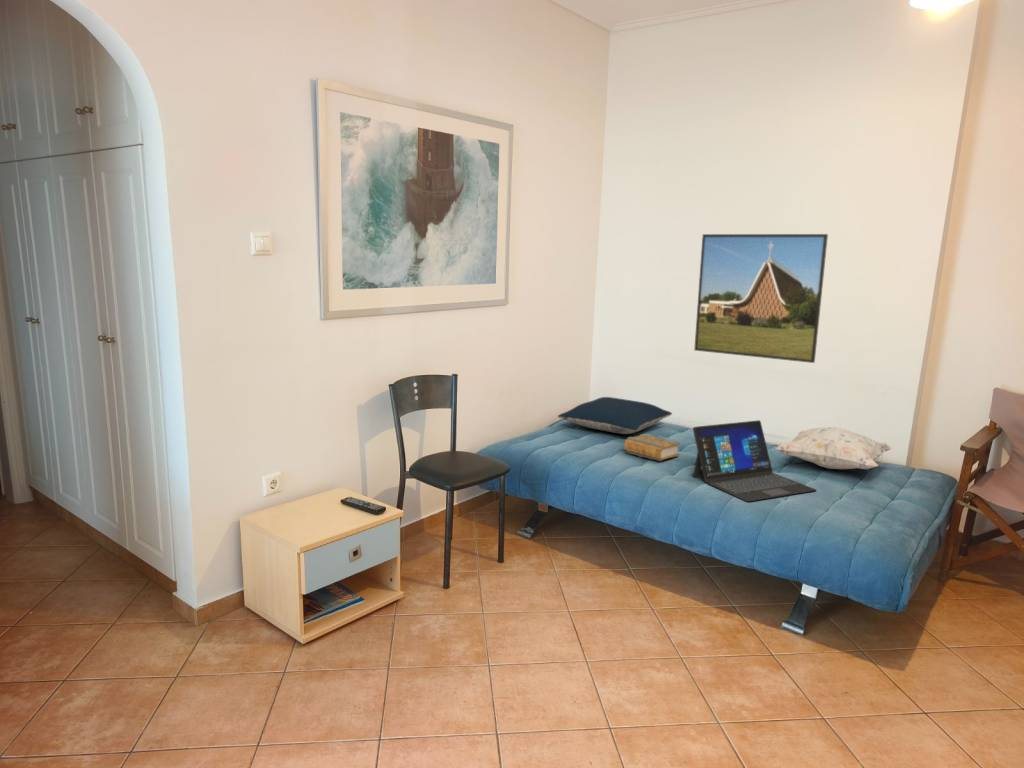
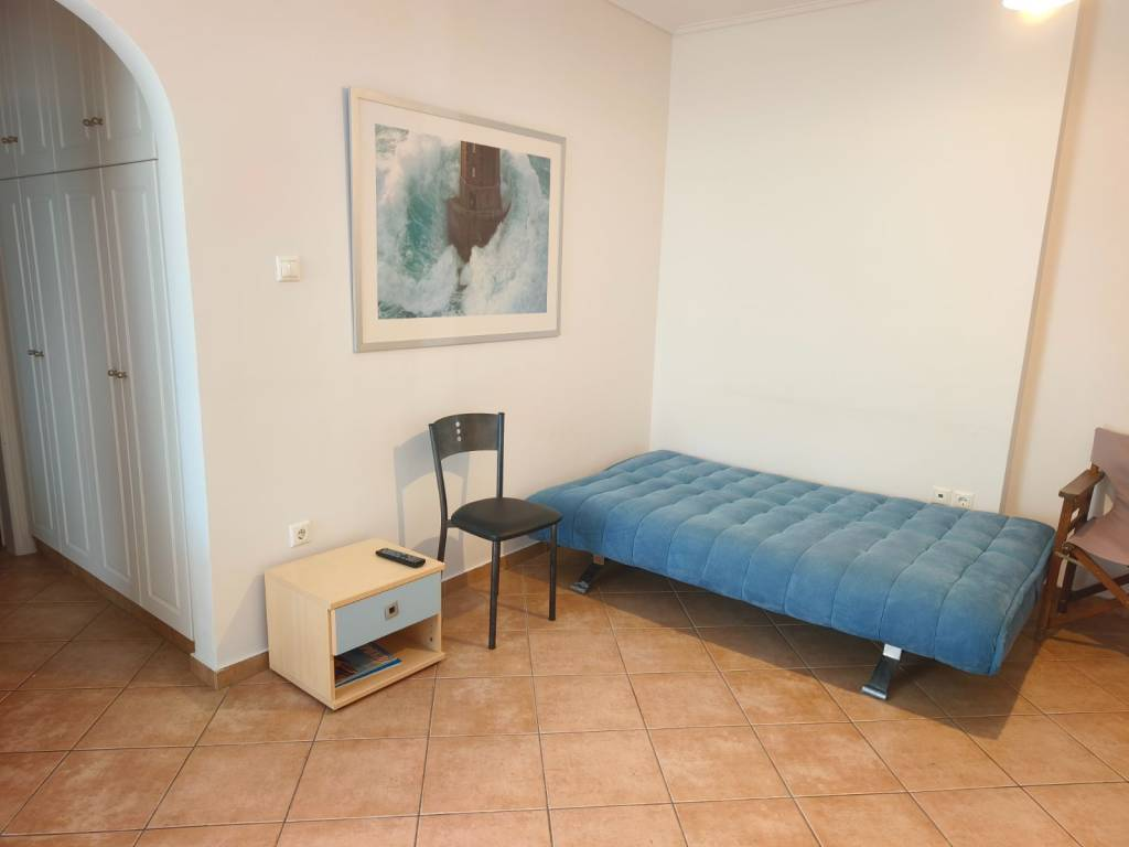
- pillow [557,396,673,435]
- book [623,432,681,462]
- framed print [693,233,829,364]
- laptop [692,419,817,503]
- decorative pillow [775,426,893,470]
